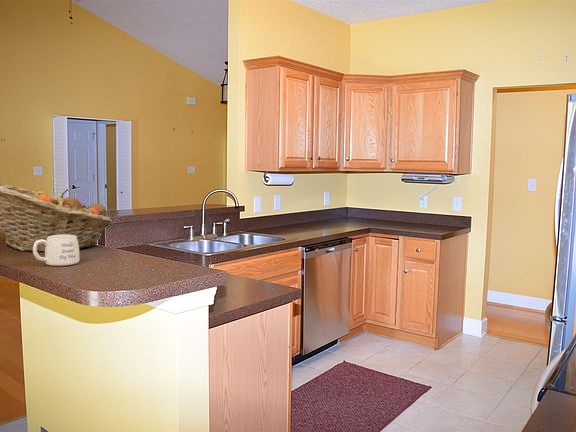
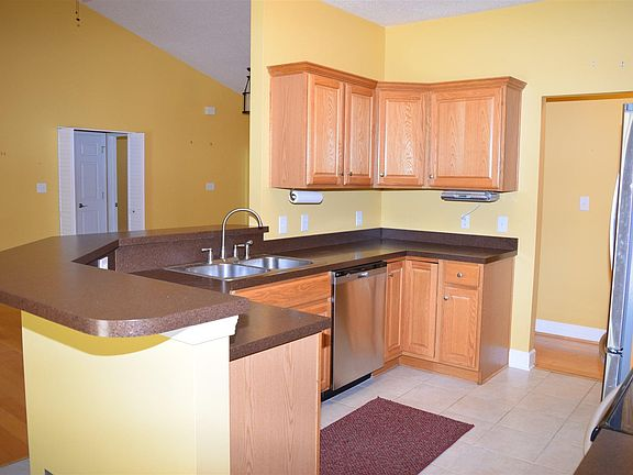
- mug [32,235,80,267]
- fruit basket [0,182,113,253]
